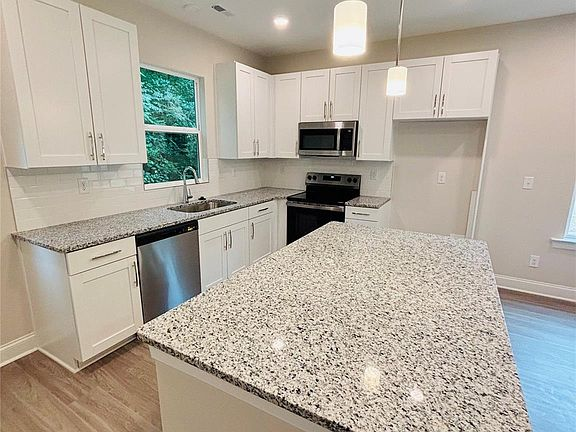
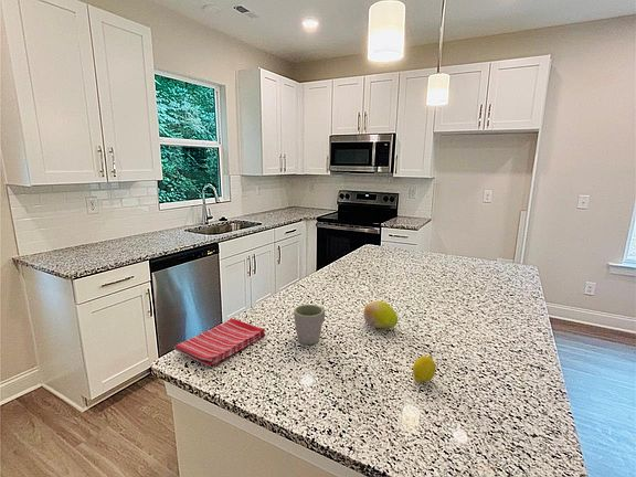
+ dish towel [172,318,266,368]
+ mug [293,304,326,346]
+ fruit [412,354,437,383]
+ fruit [362,300,399,329]
